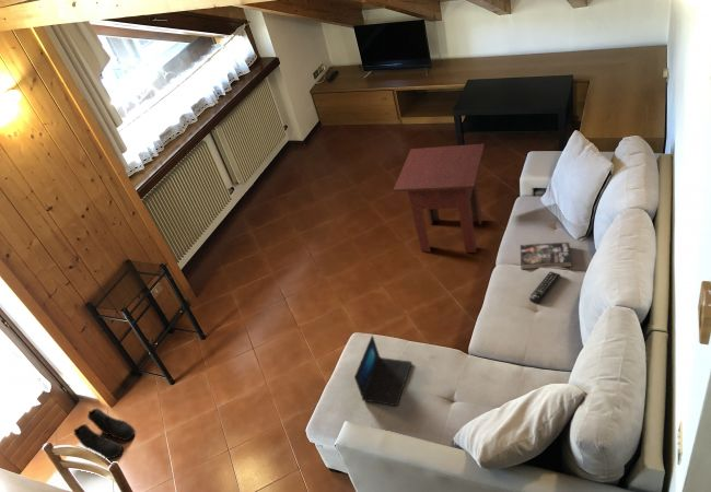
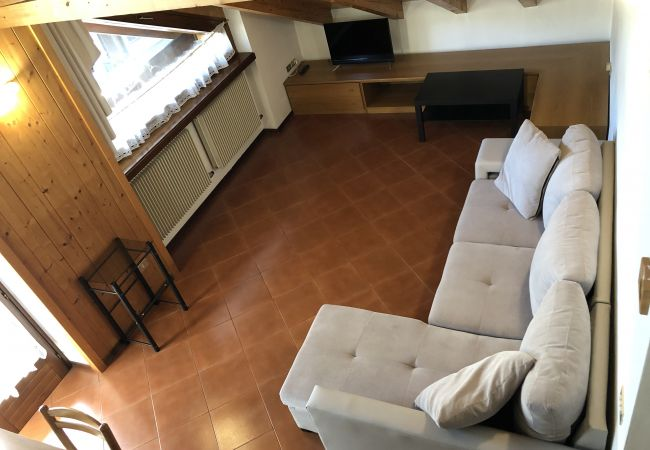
- book [520,242,572,270]
- remote control [528,270,561,304]
- side table [393,143,486,254]
- laptop [353,335,412,407]
- boots [72,408,136,460]
